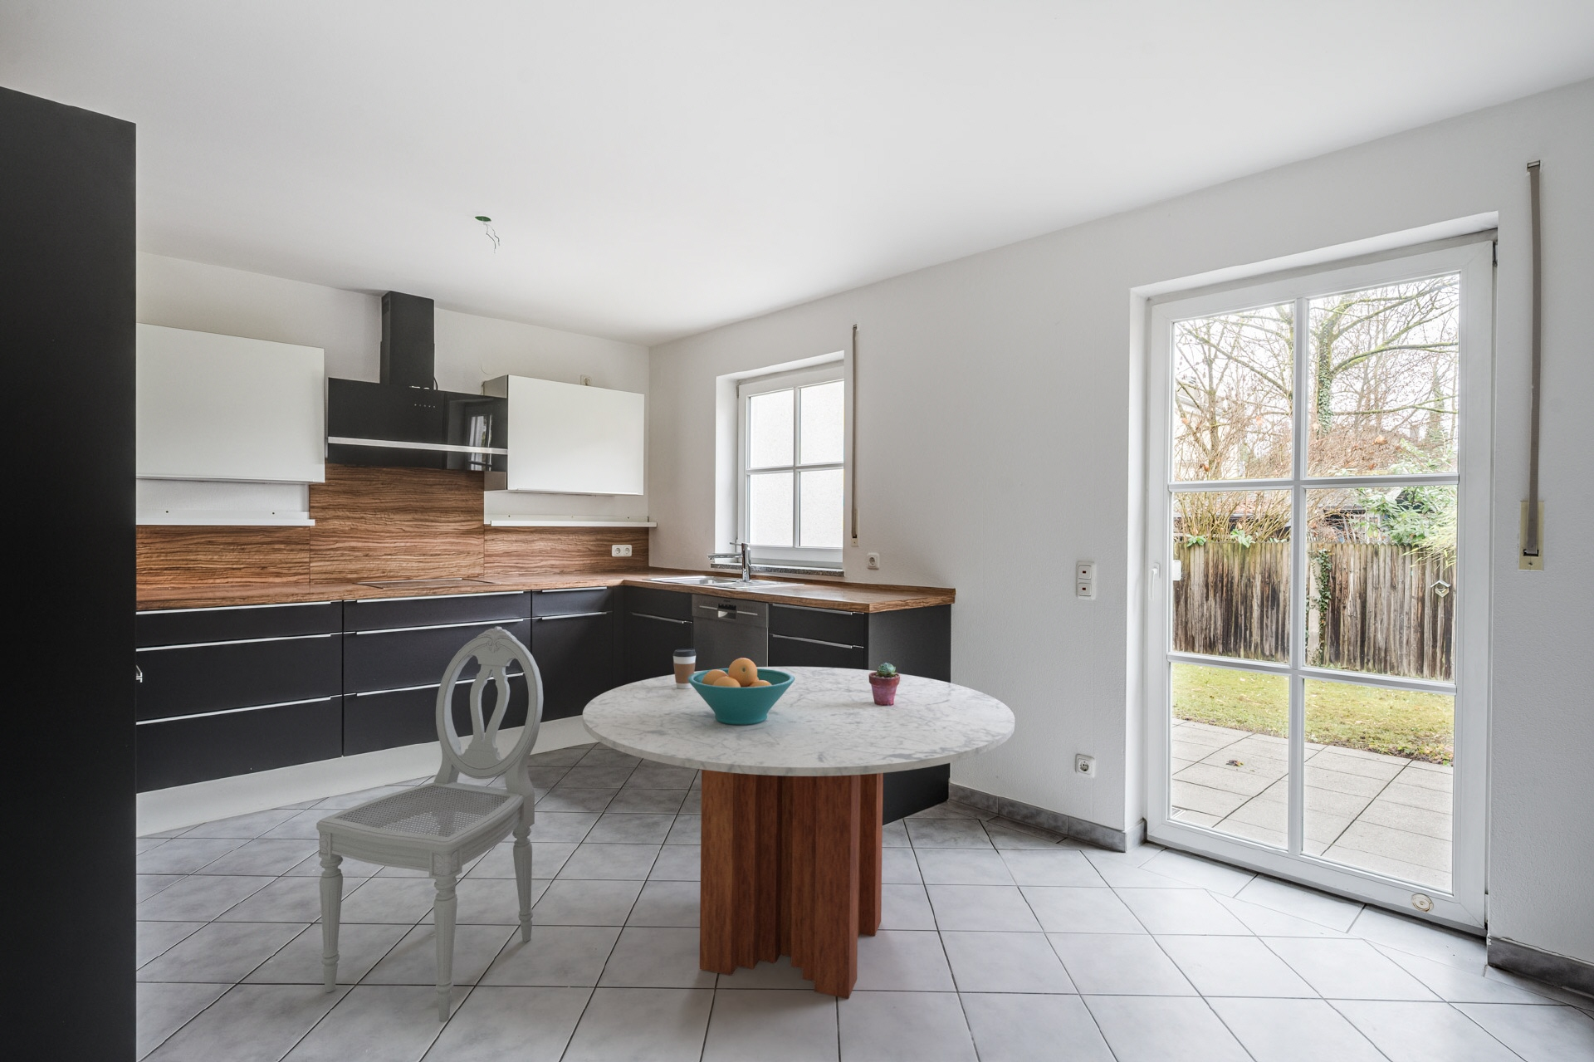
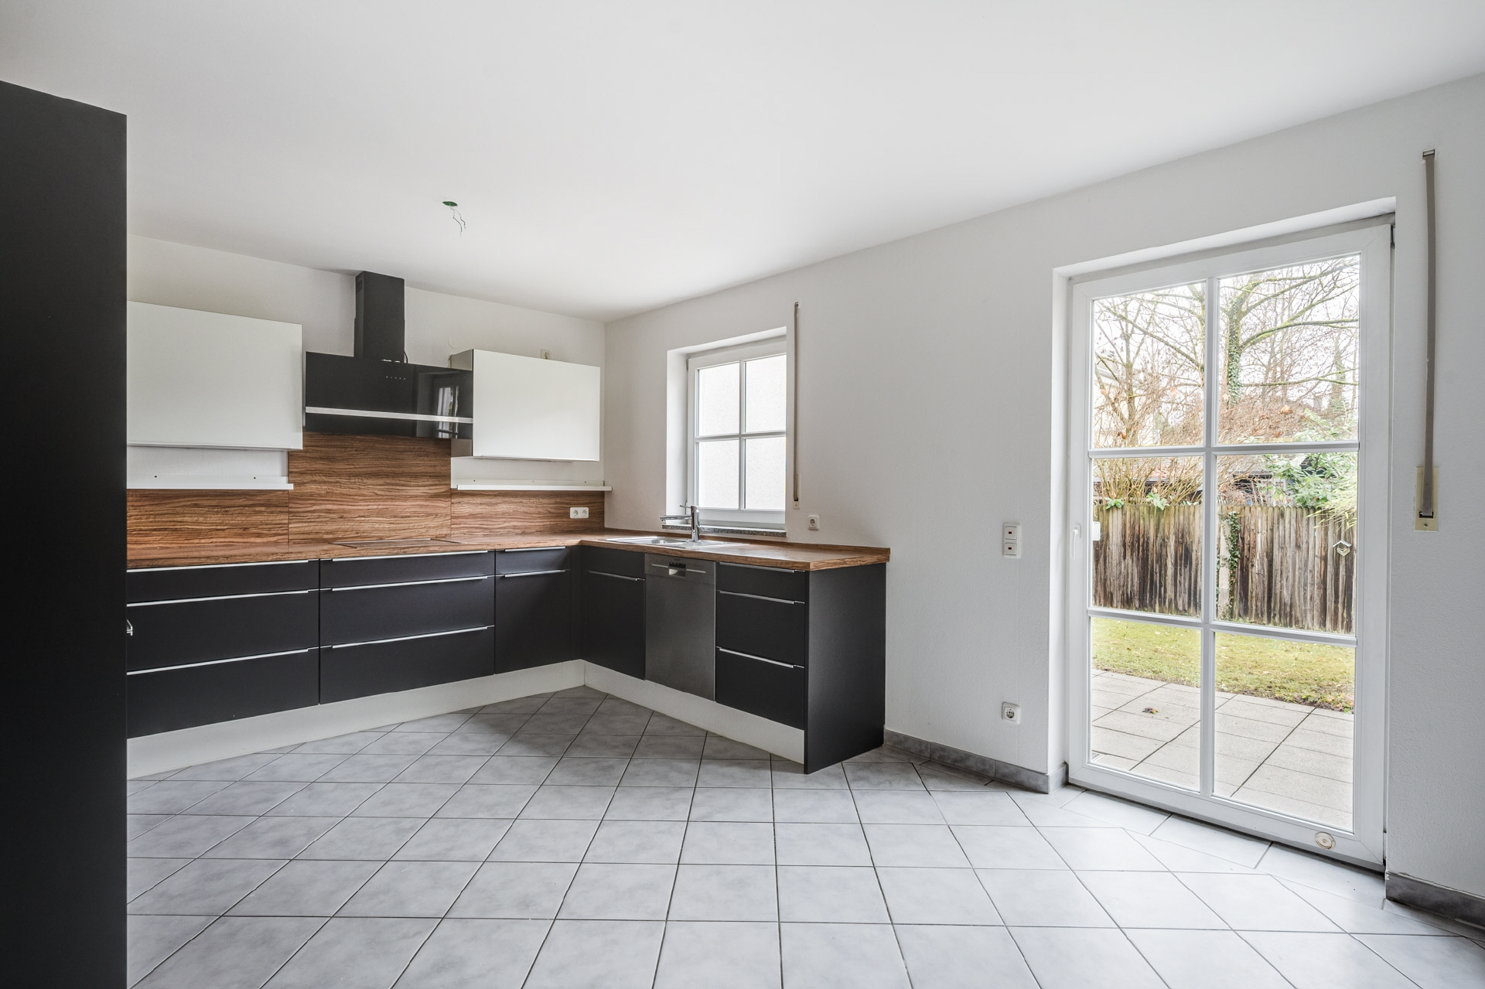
- potted succulent [869,661,900,705]
- coffee table [582,666,1016,999]
- dining chair [315,626,544,1023]
- coffee cup [672,647,697,689]
- fruit bowl [687,657,794,725]
